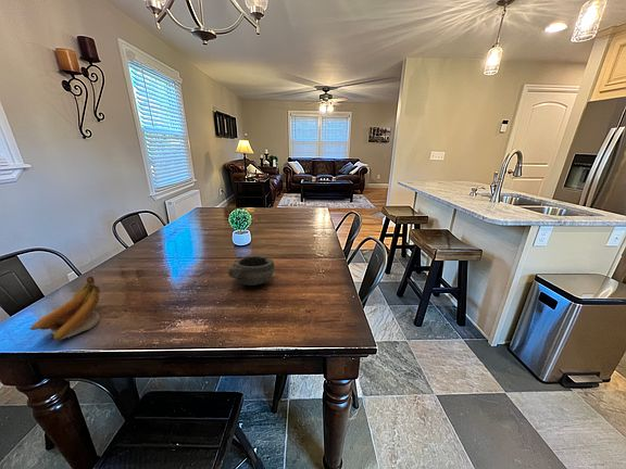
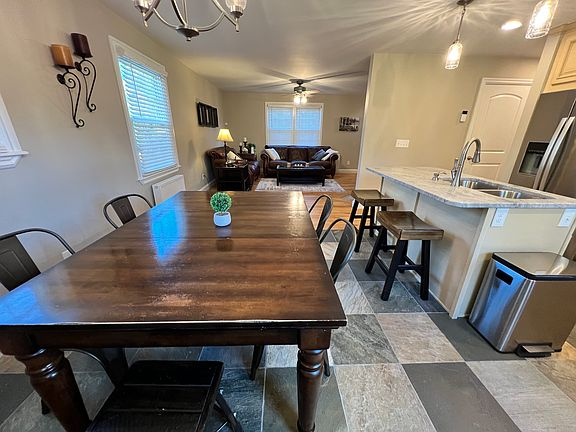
- banana [29,276,101,341]
- bowl [227,254,276,287]
